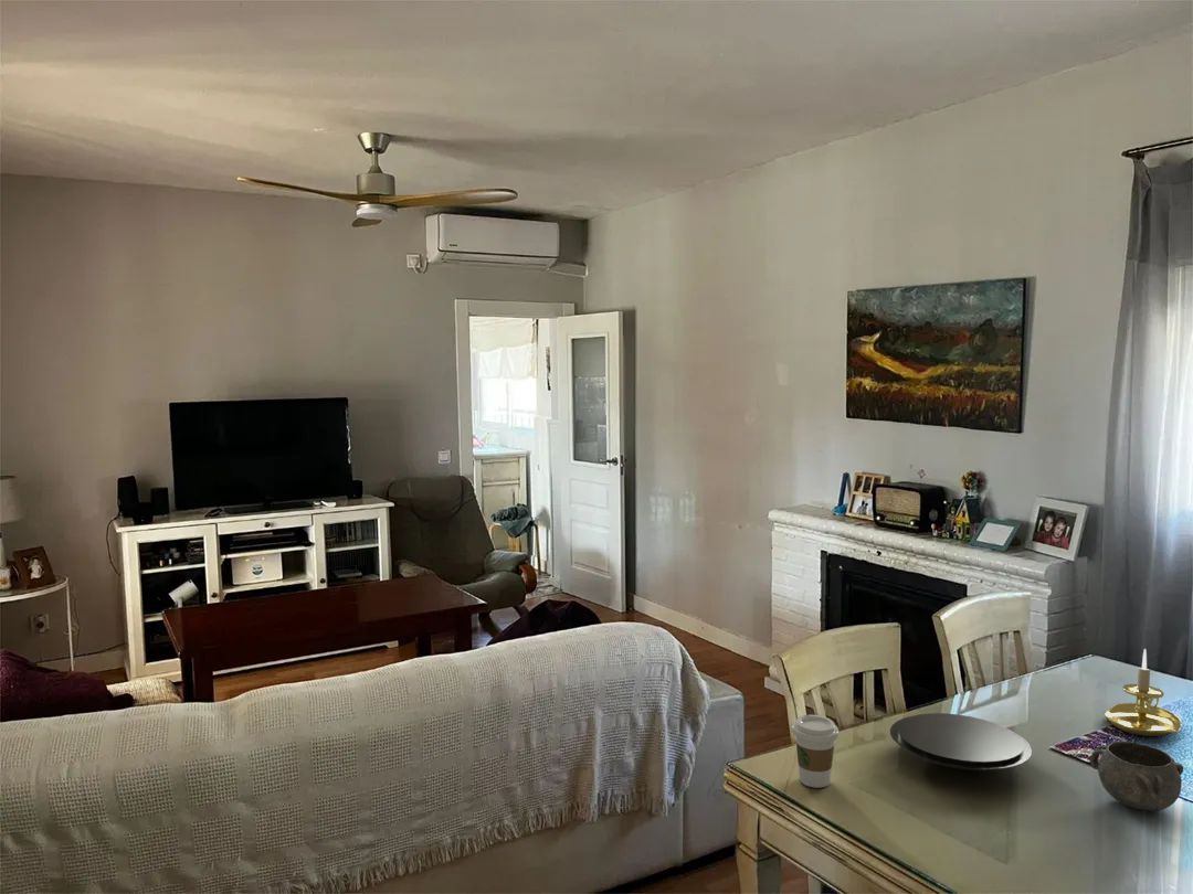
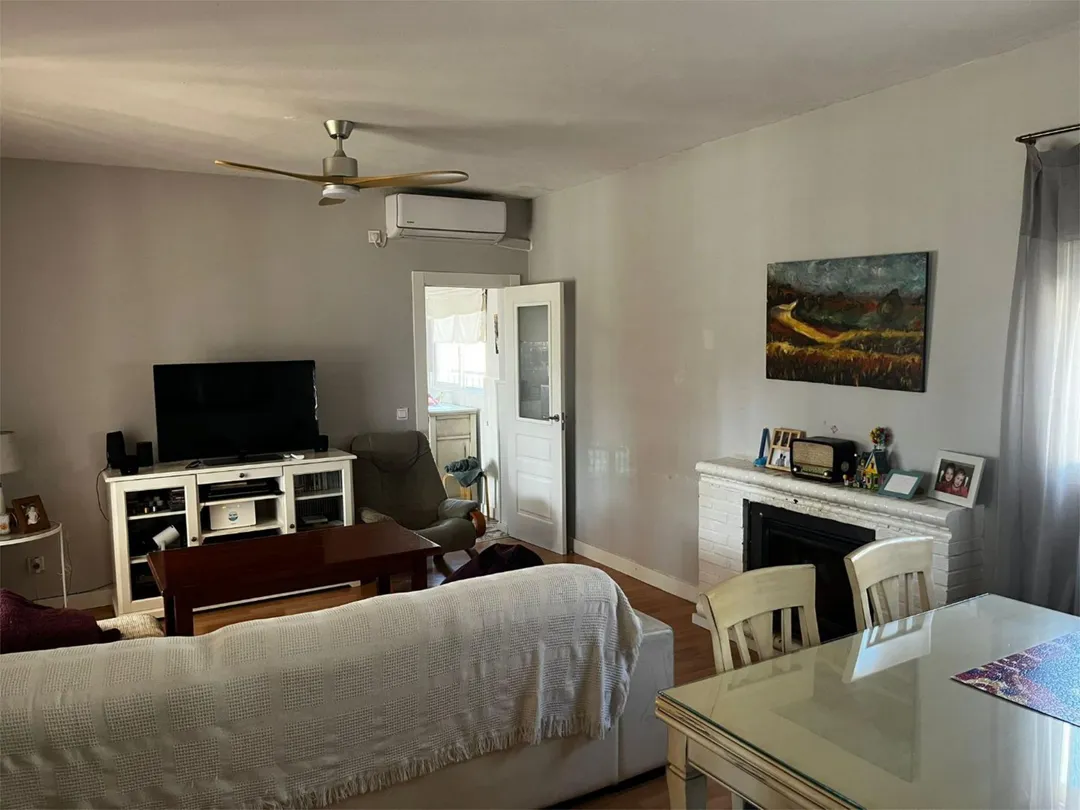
- plate [889,712,1033,771]
- coffee cup [791,714,840,789]
- candle holder [1104,648,1182,737]
- decorative bowl [1090,741,1185,811]
